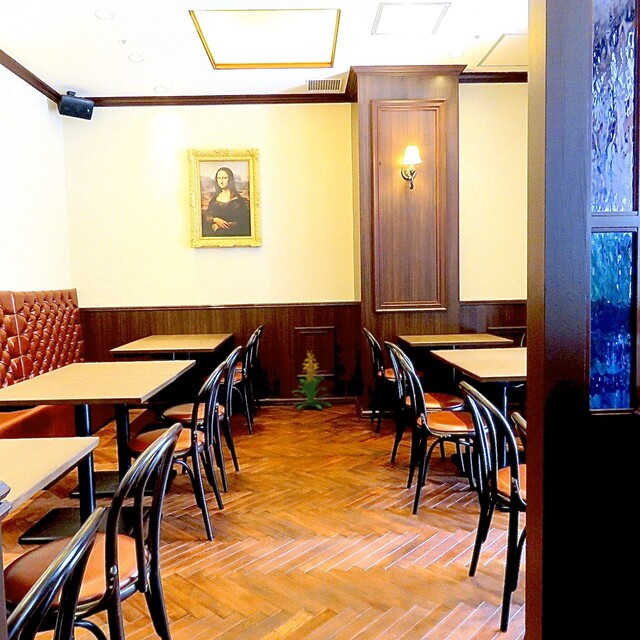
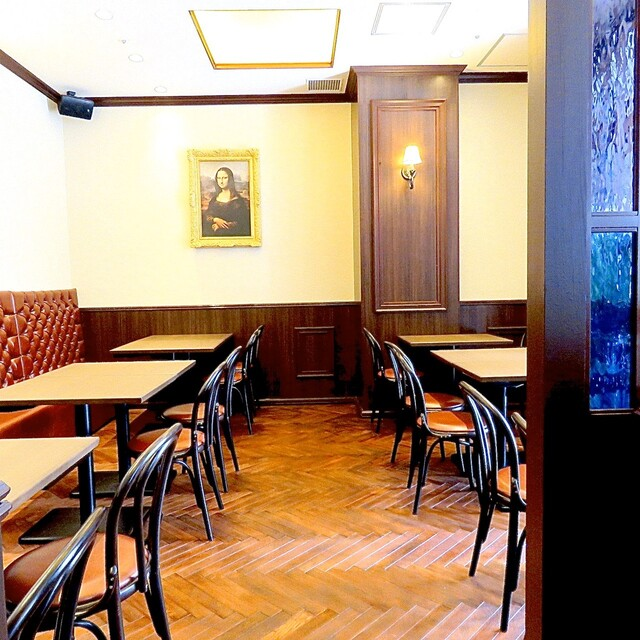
- indoor plant [292,351,332,410]
